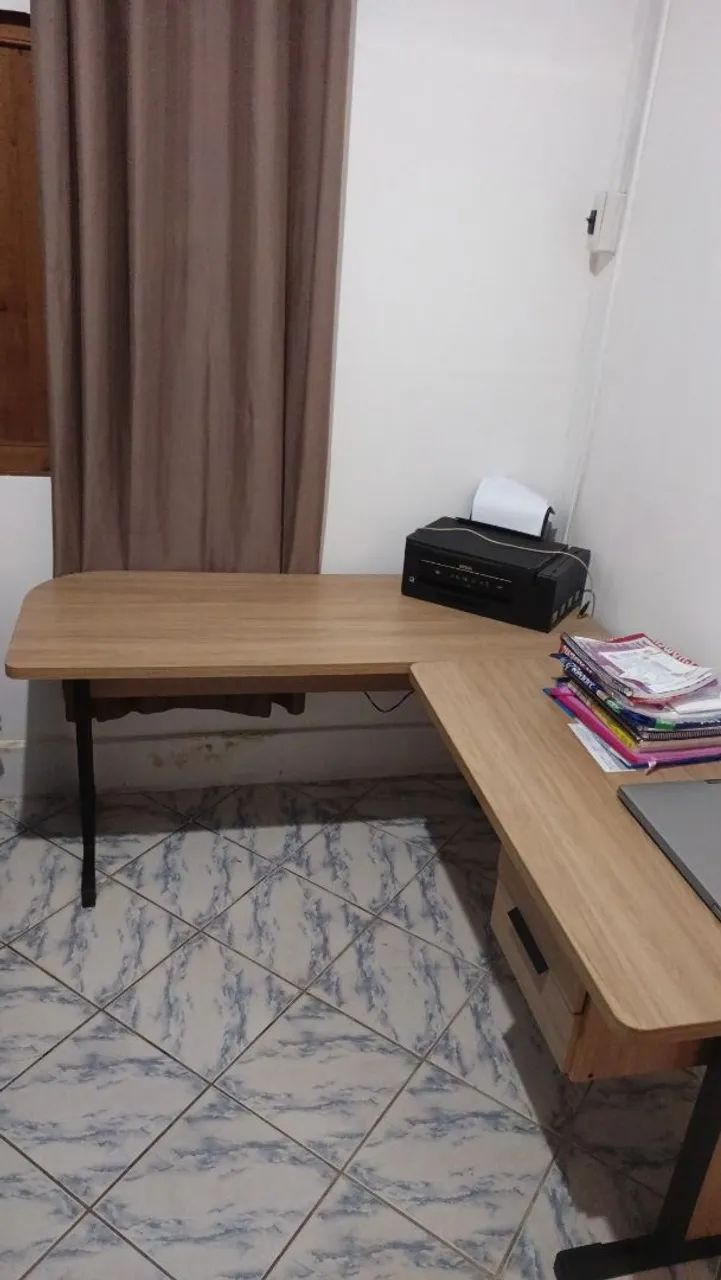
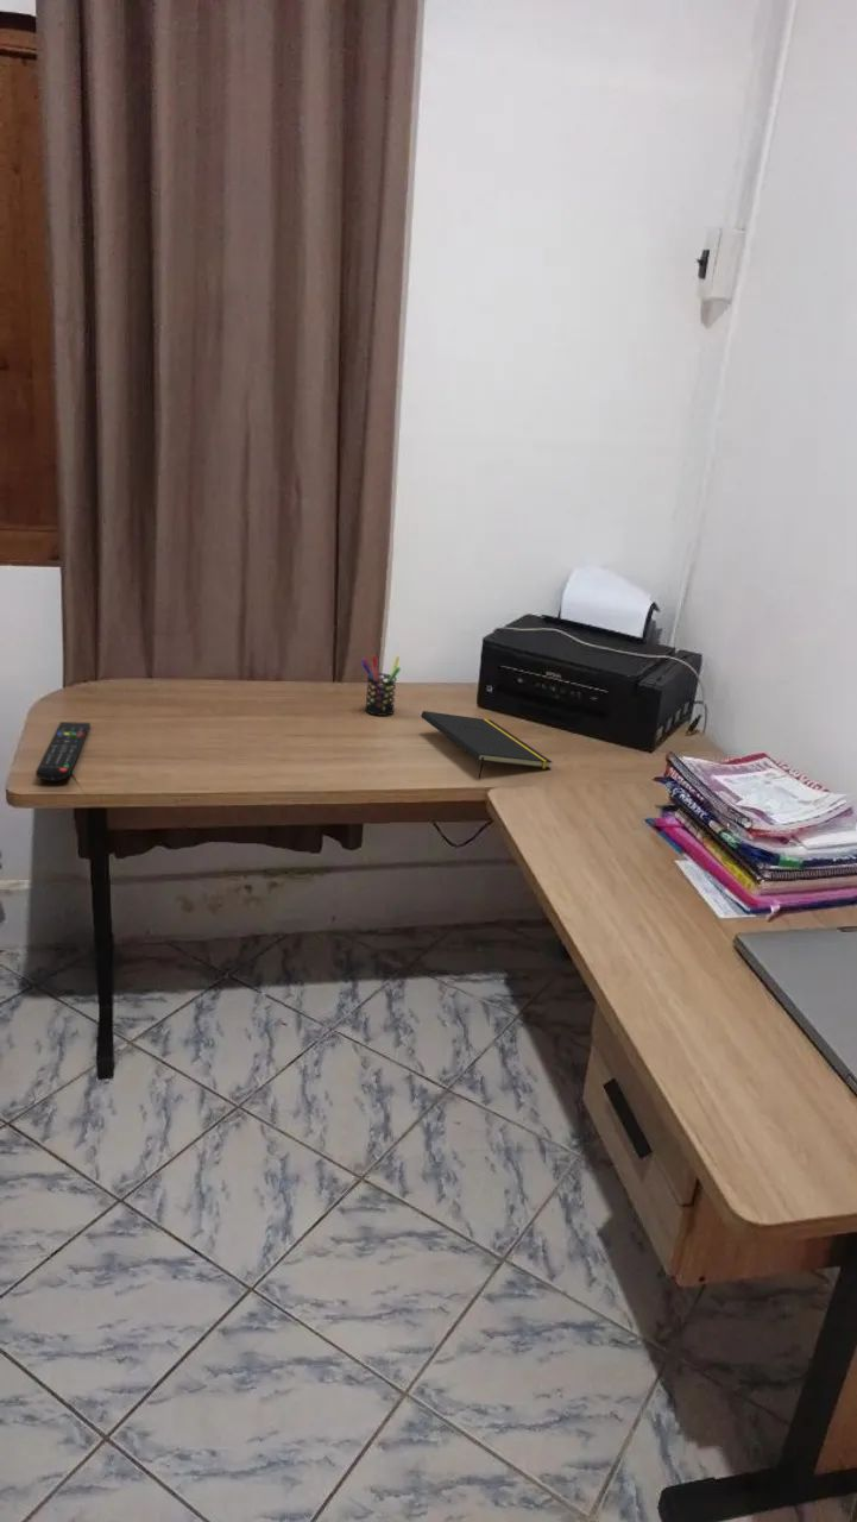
+ notepad [420,710,554,780]
+ pen holder [360,654,402,717]
+ remote control [34,721,92,782]
